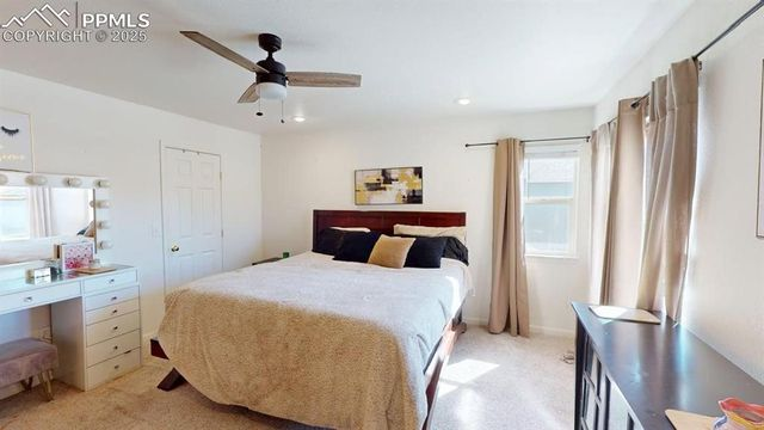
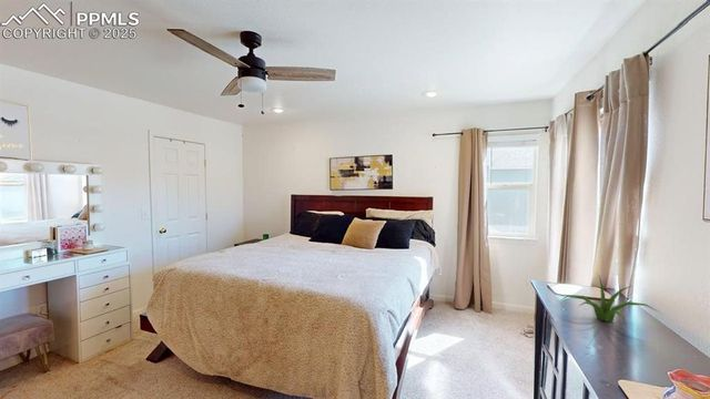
+ plant [558,275,663,327]
